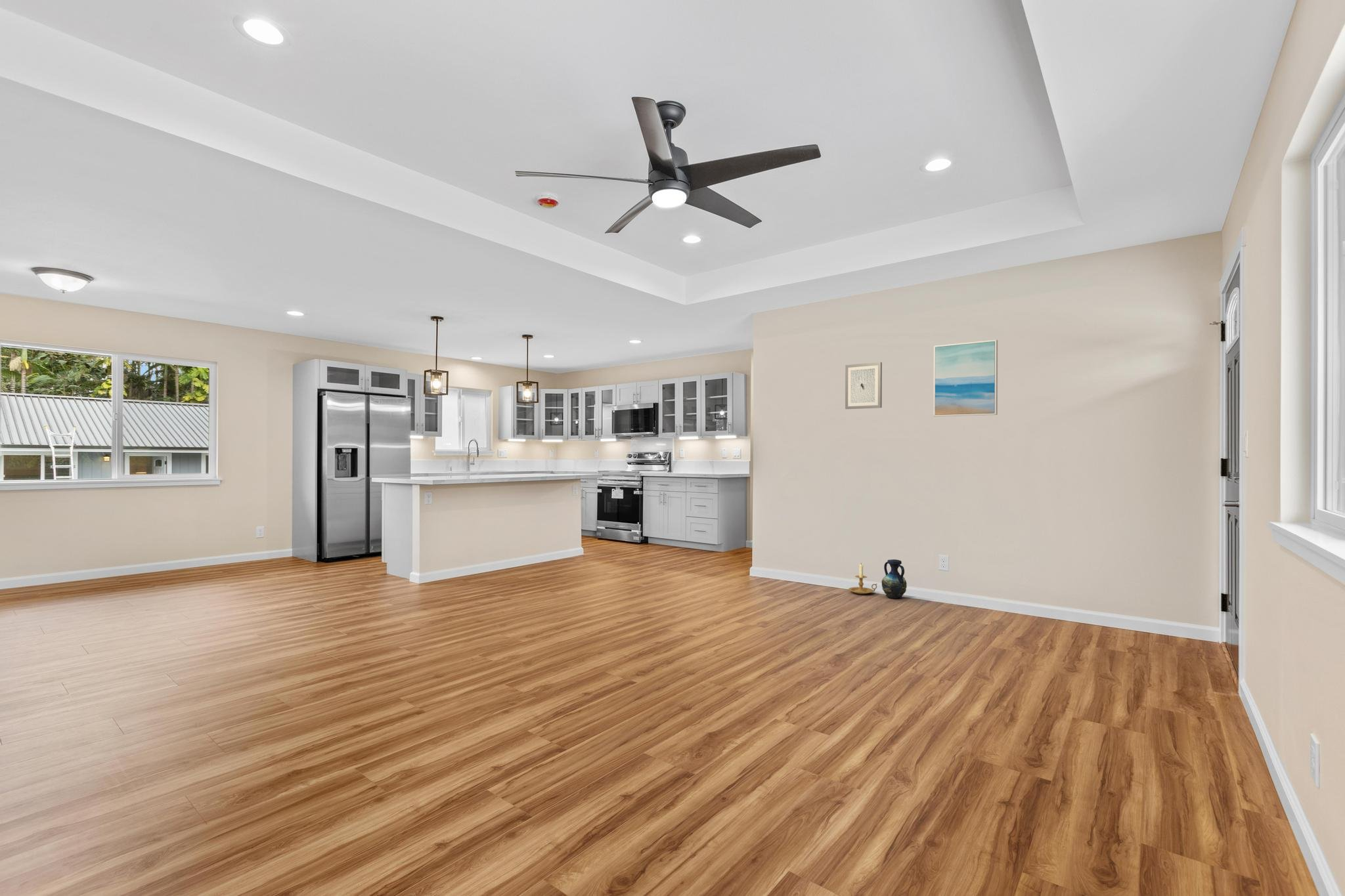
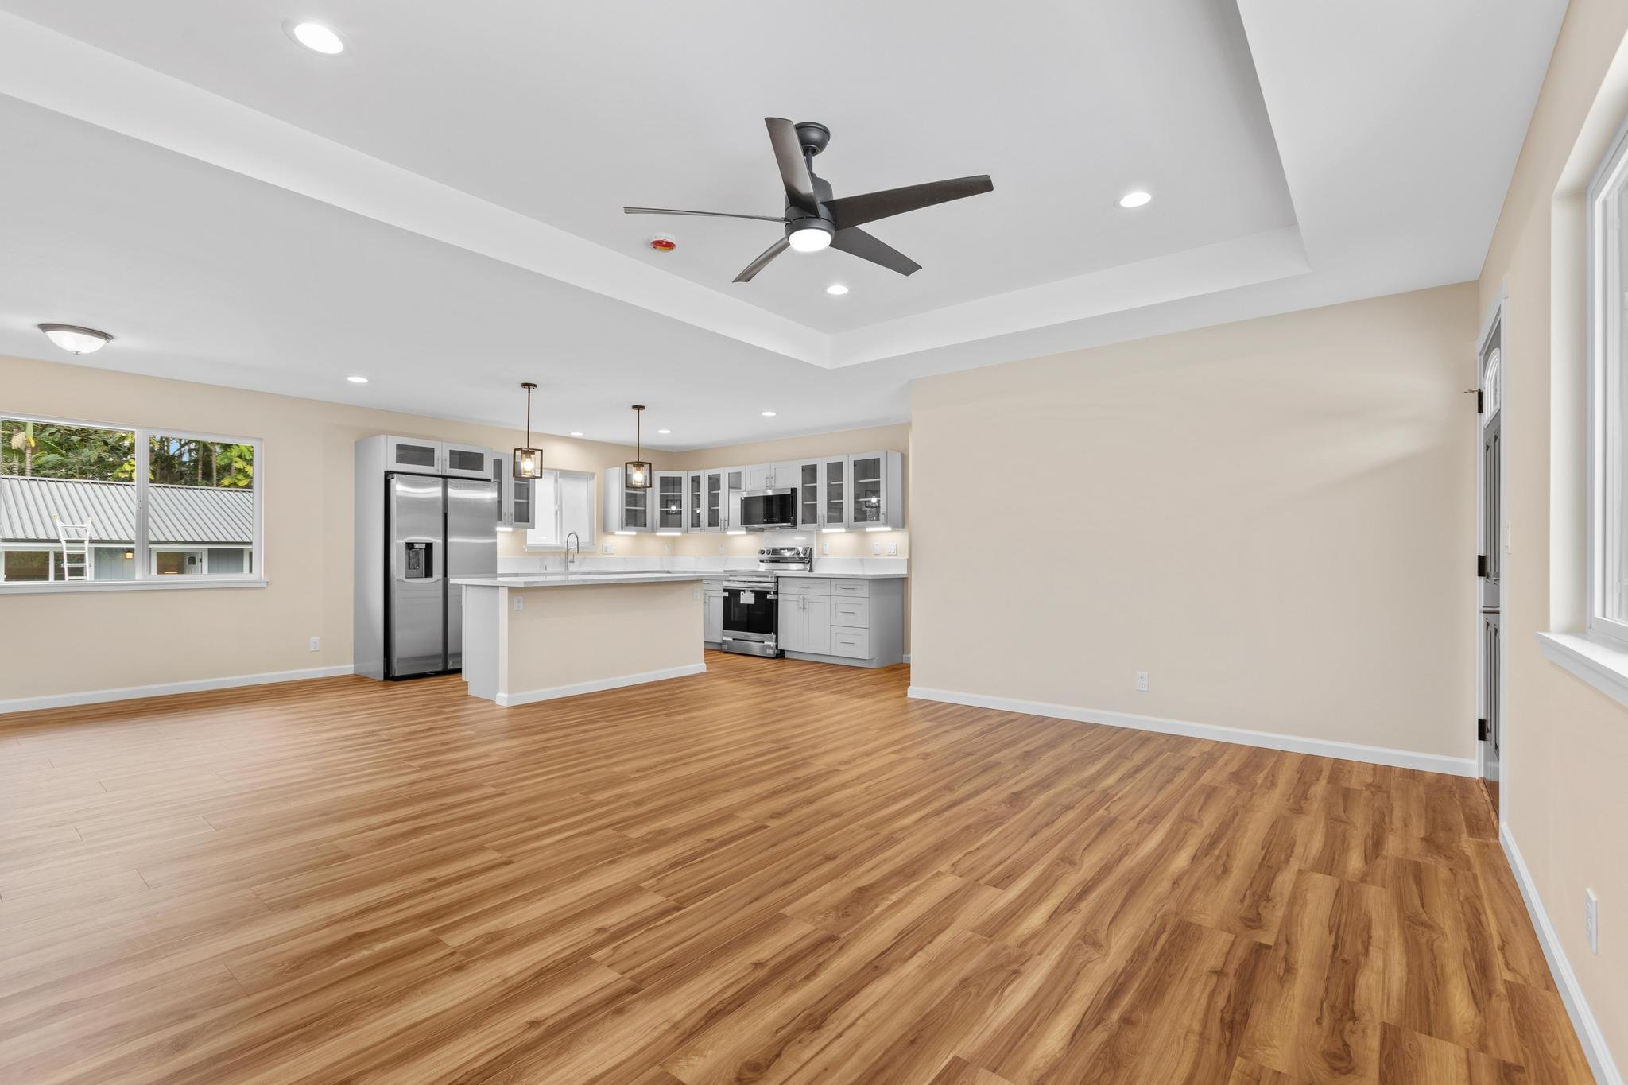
- vase [881,559,908,599]
- wall art [845,362,883,410]
- wall art [933,339,998,417]
- candle holder [848,563,877,595]
